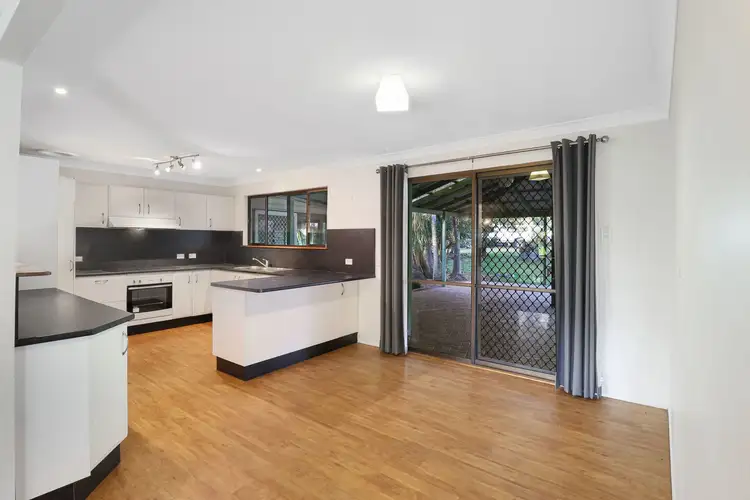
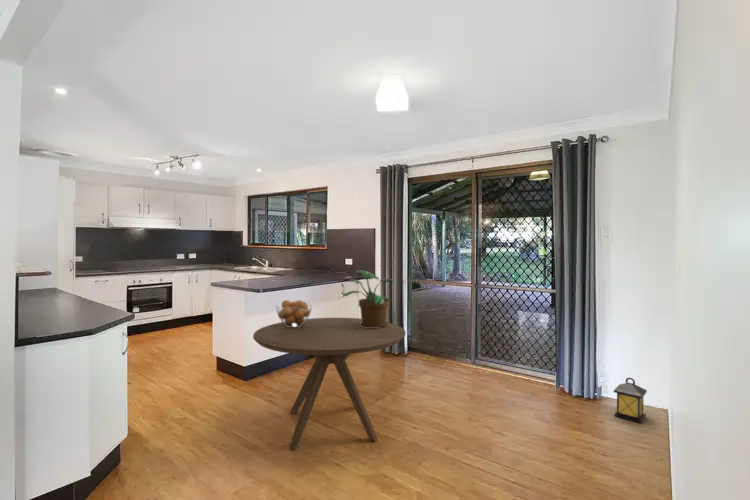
+ dining table [252,317,406,450]
+ lantern [613,377,648,424]
+ potted plant [338,269,396,328]
+ fruit basket [275,299,313,327]
